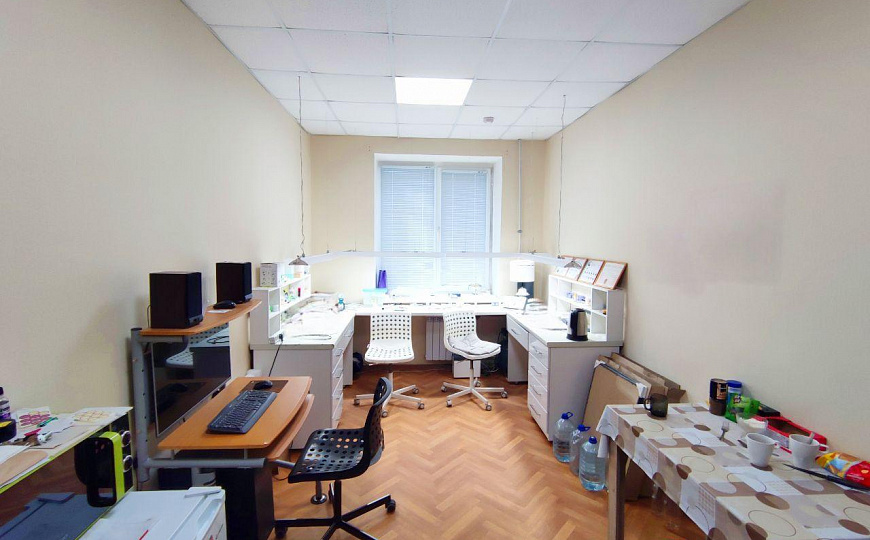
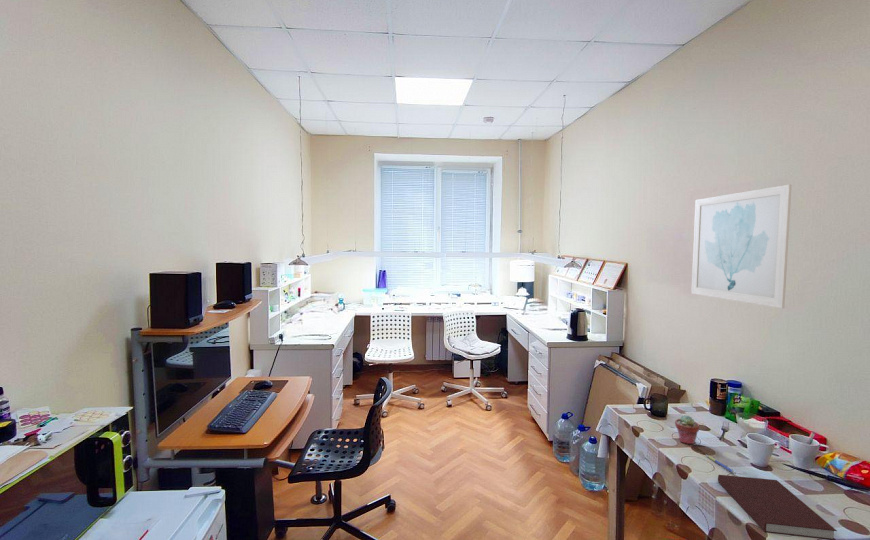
+ wall art [690,184,793,309]
+ potted succulent [674,414,700,445]
+ pen [704,453,737,475]
+ notebook [717,474,838,540]
